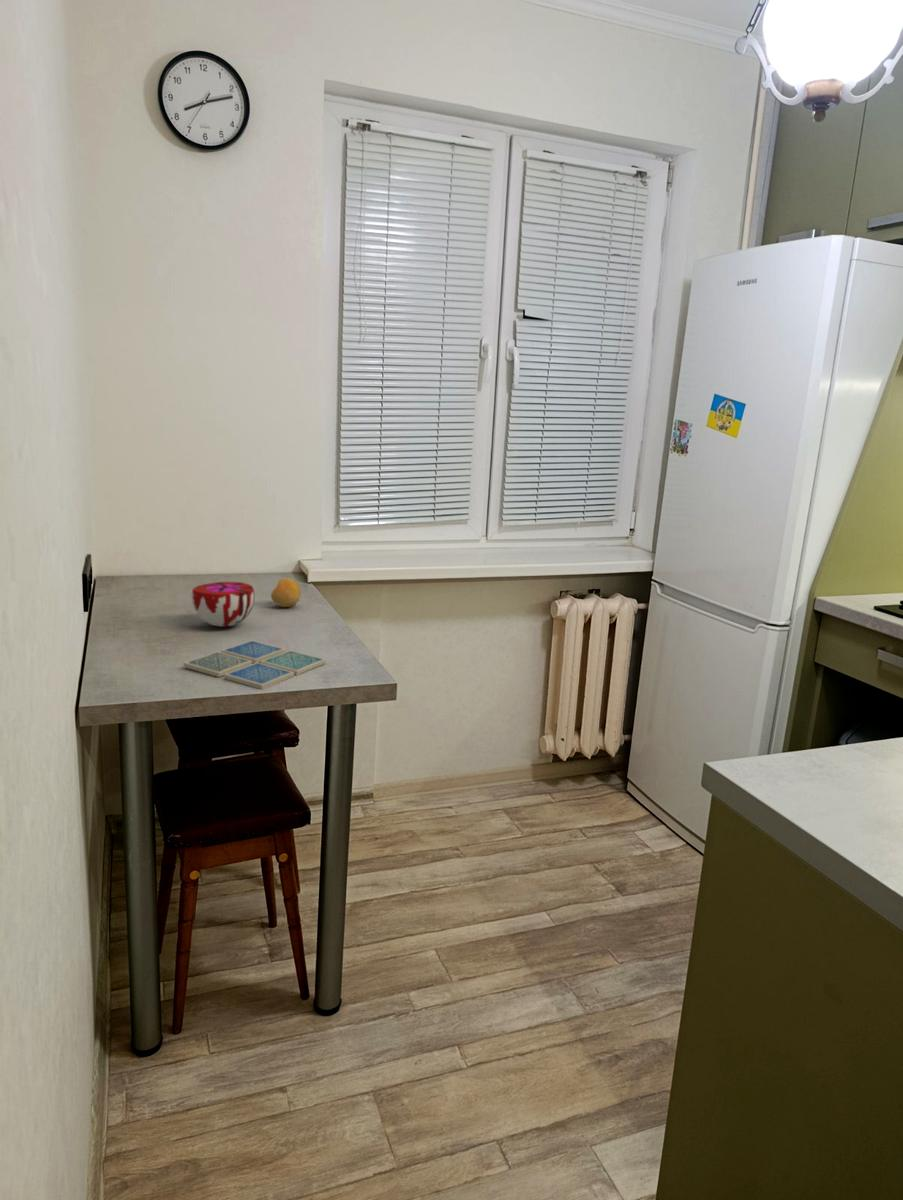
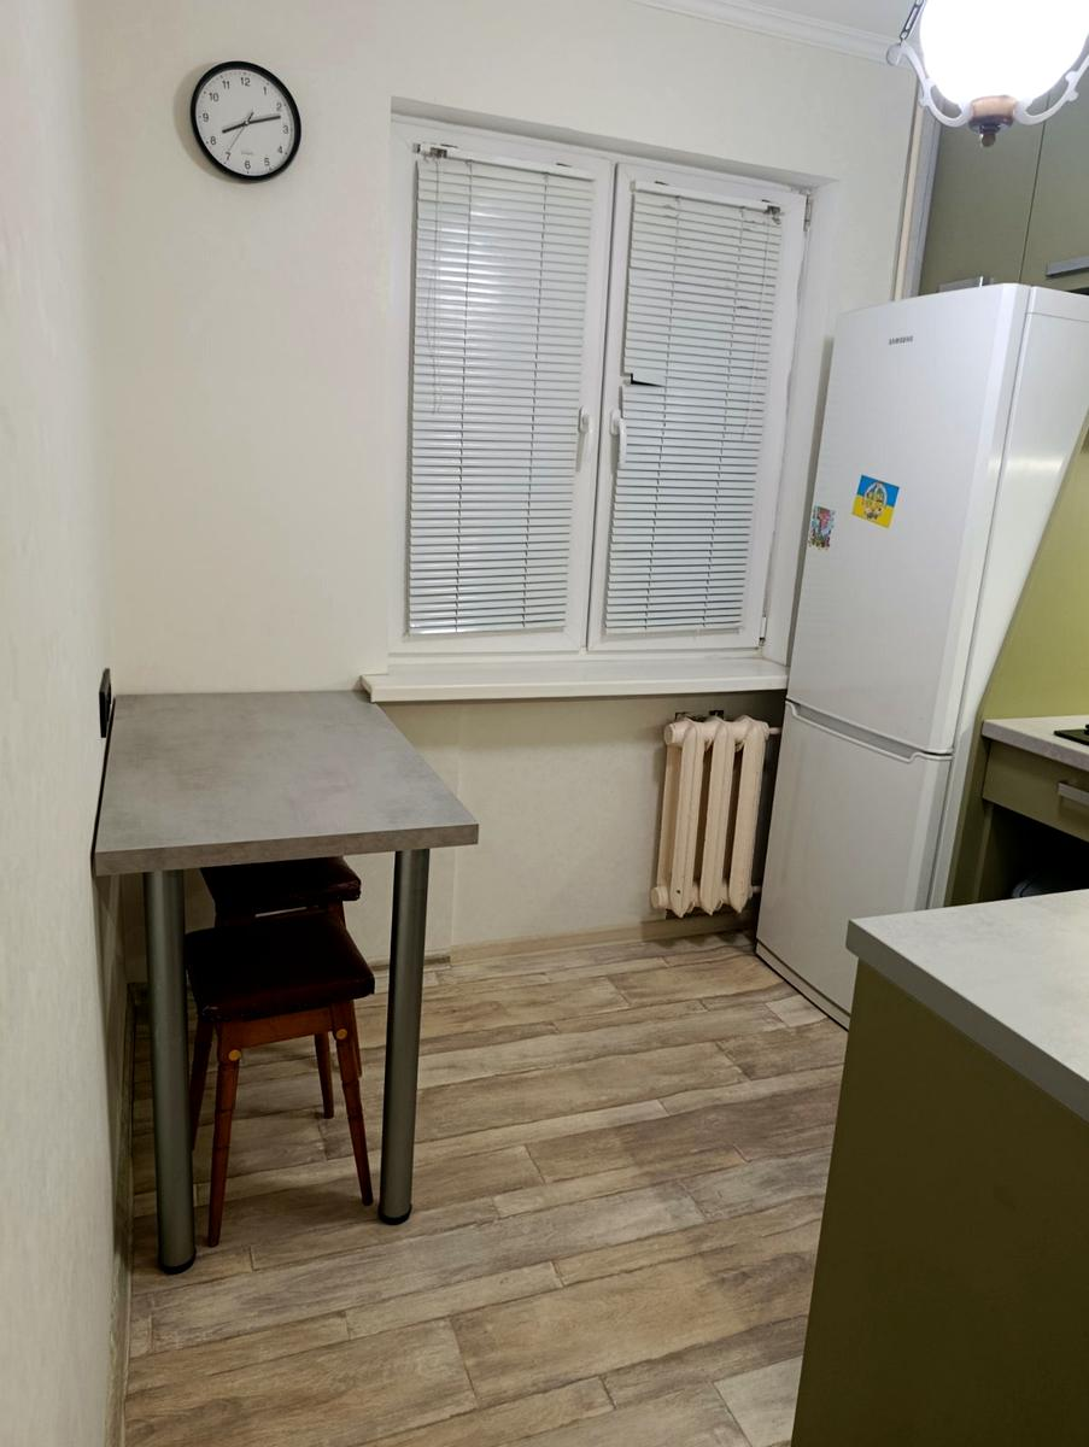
- drink coaster [183,639,327,690]
- decorative bowl [191,581,256,628]
- fruit [270,577,302,608]
